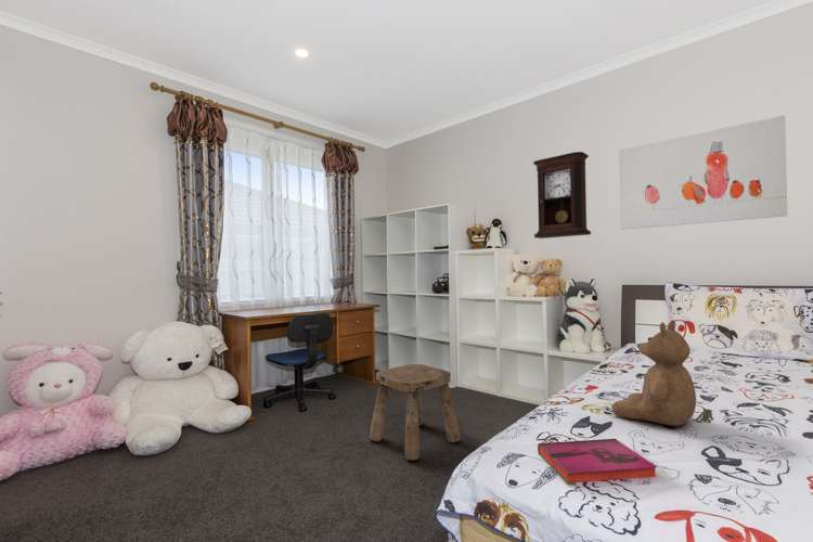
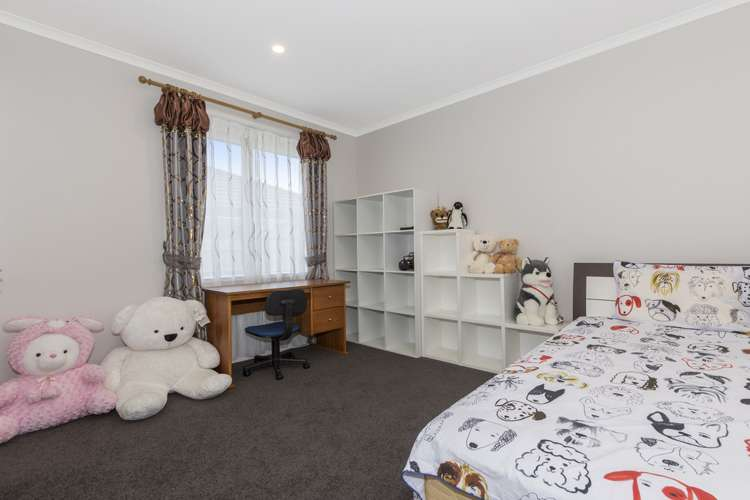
- wall art [618,115,788,231]
- teddy bear [610,319,697,427]
- hardback book [537,438,658,486]
- stool [369,363,462,461]
- pendulum clock [532,151,592,240]
